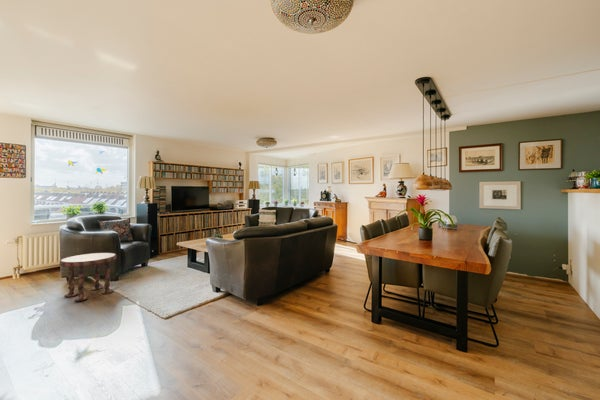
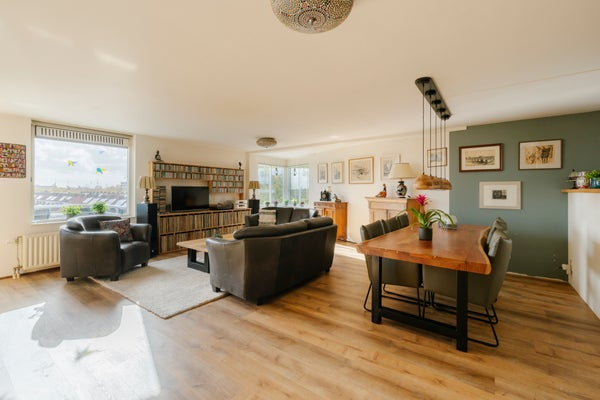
- side table [59,252,117,303]
